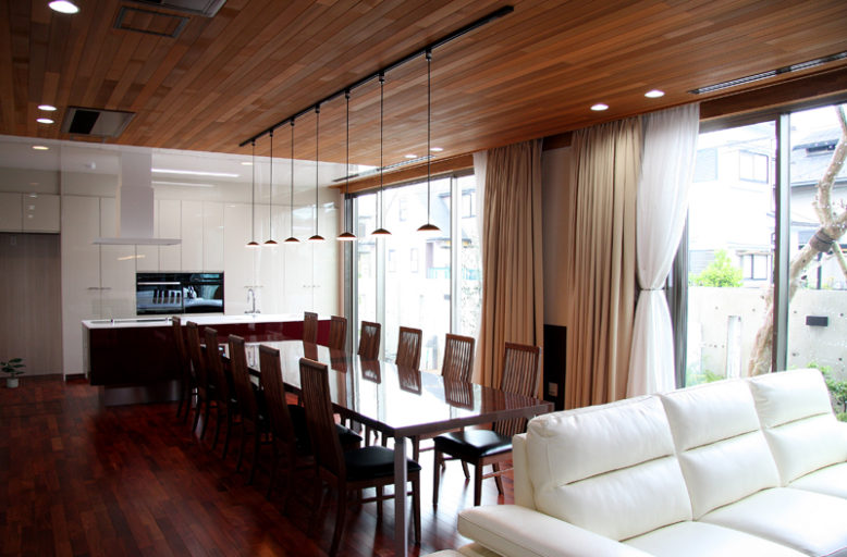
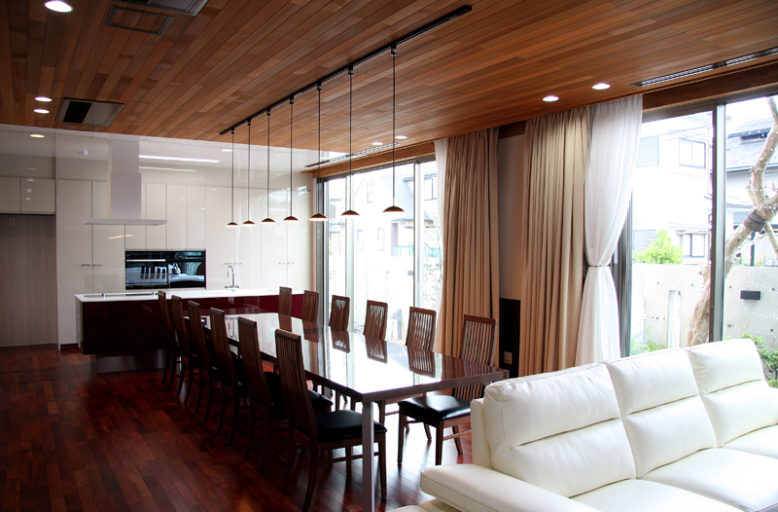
- potted plant [0,357,28,388]
